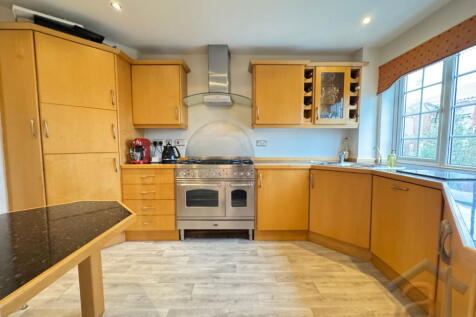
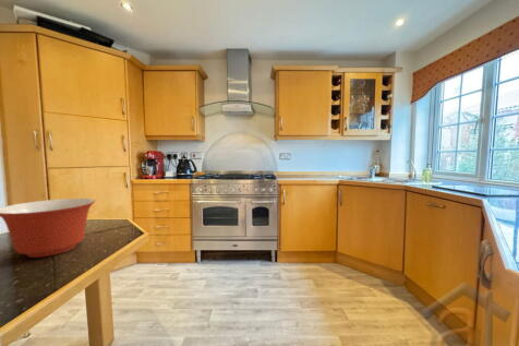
+ mixing bowl [0,198,96,259]
